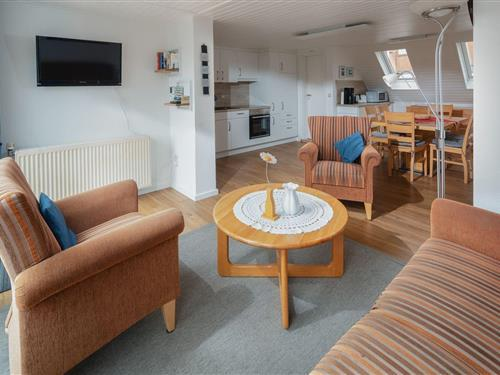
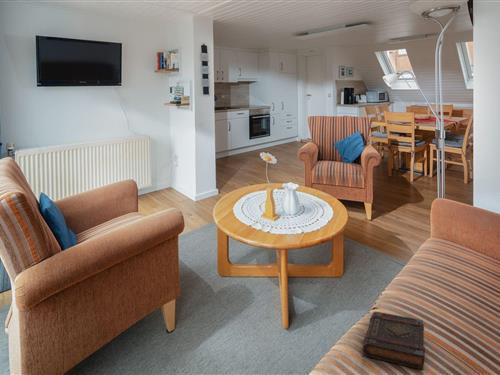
+ book [362,311,426,371]
